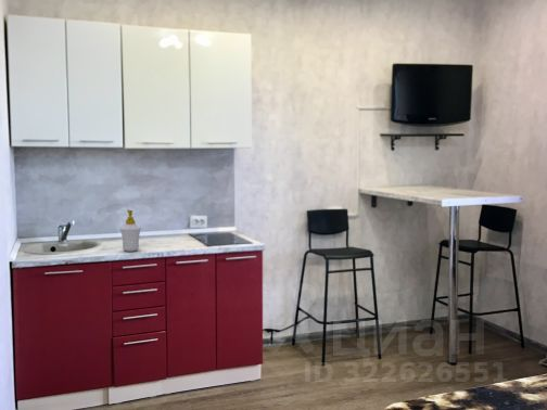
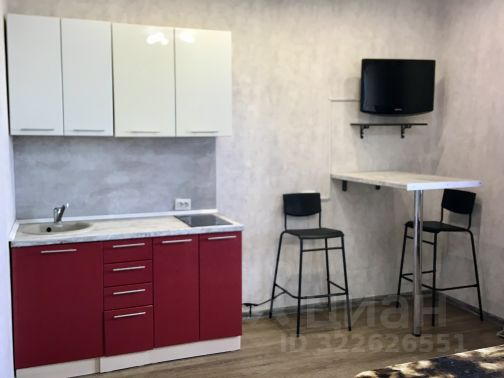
- soap bottle [118,209,142,253]
